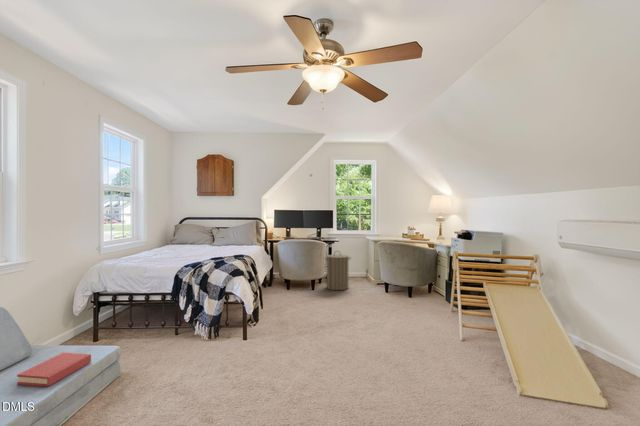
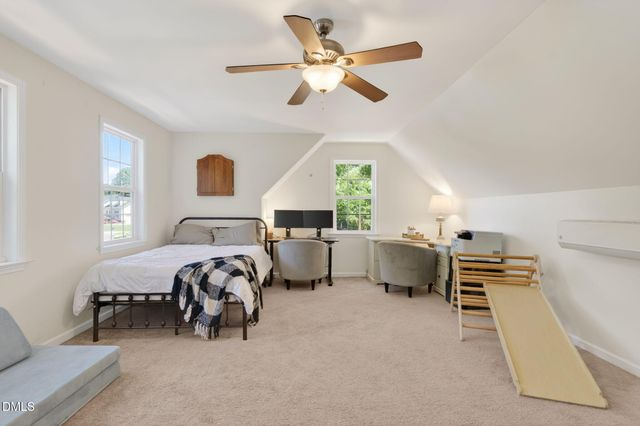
- hardback book [16,352,92,387]
- laundry hamper [323,250,352,291]
